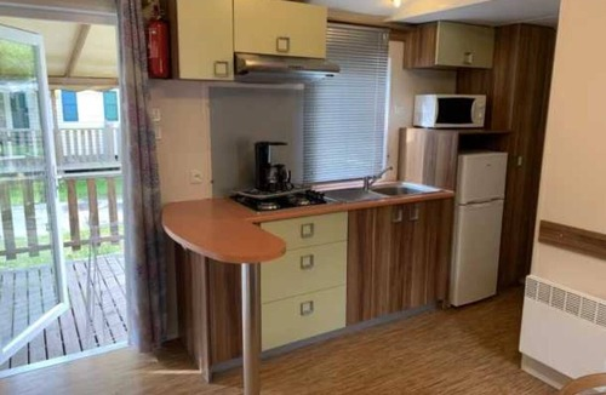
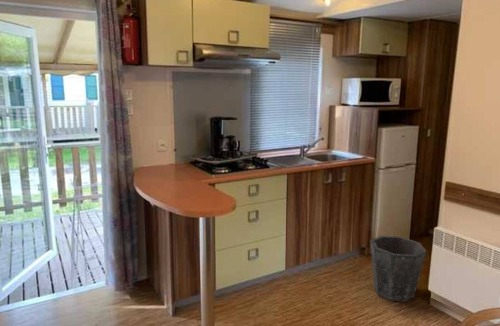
+ waste bin [369,235,428,303]
